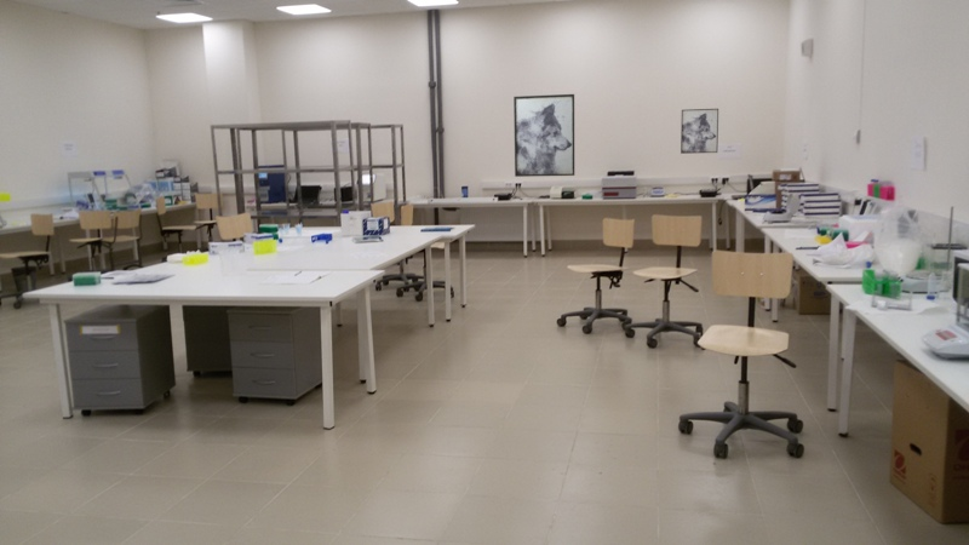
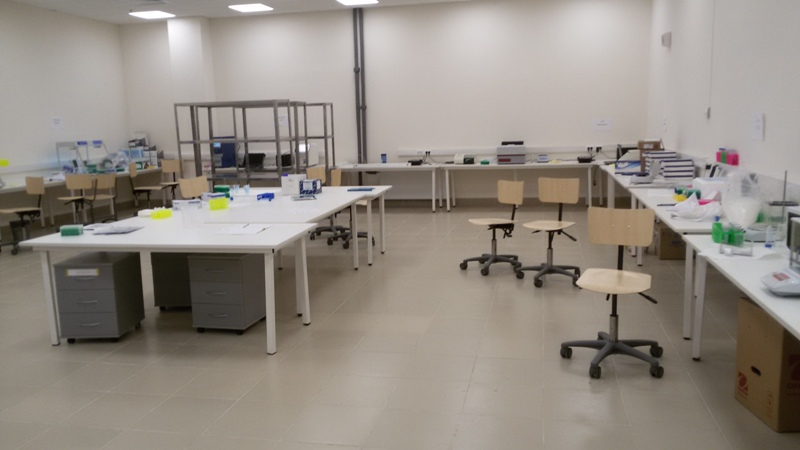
- wall art [680,108,719,155]
- wall art [512,93,575,178]
